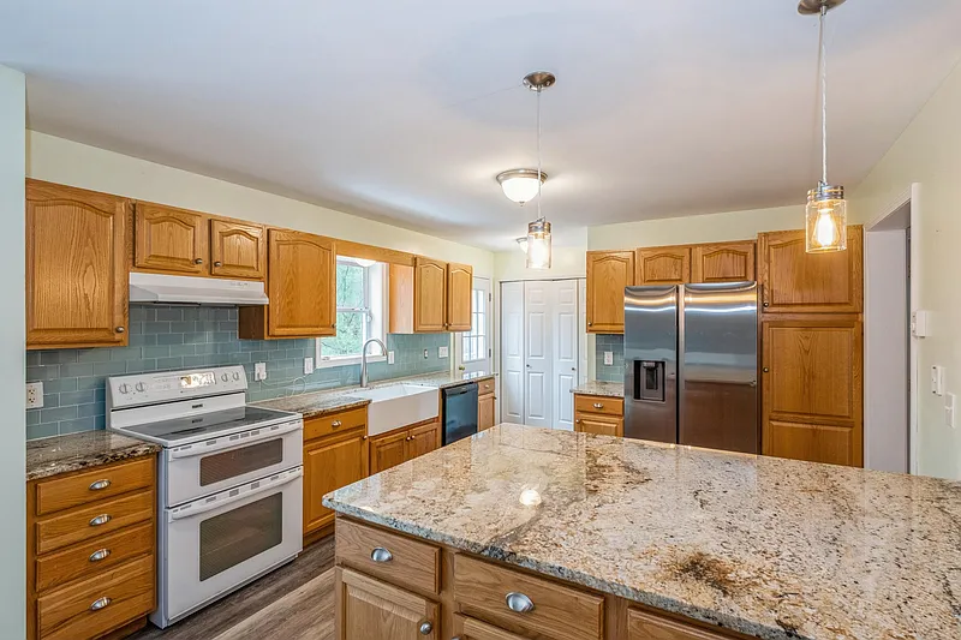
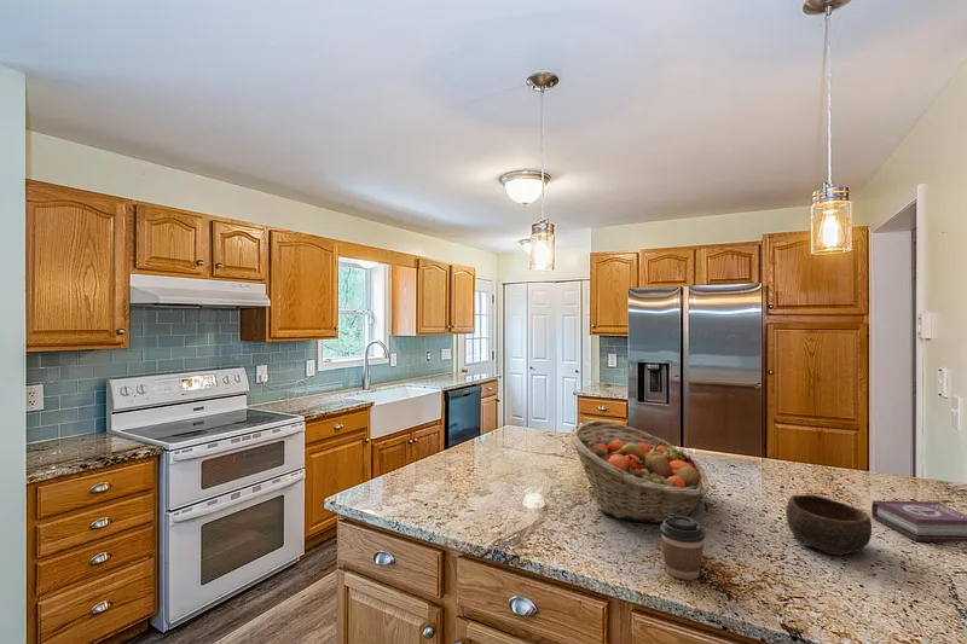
+ book [870,499,967,543]
+ bowl [784,494,873,557]
+ coffee cup [659,514,706,581]
+ fruit basket [569,419,711,524]
